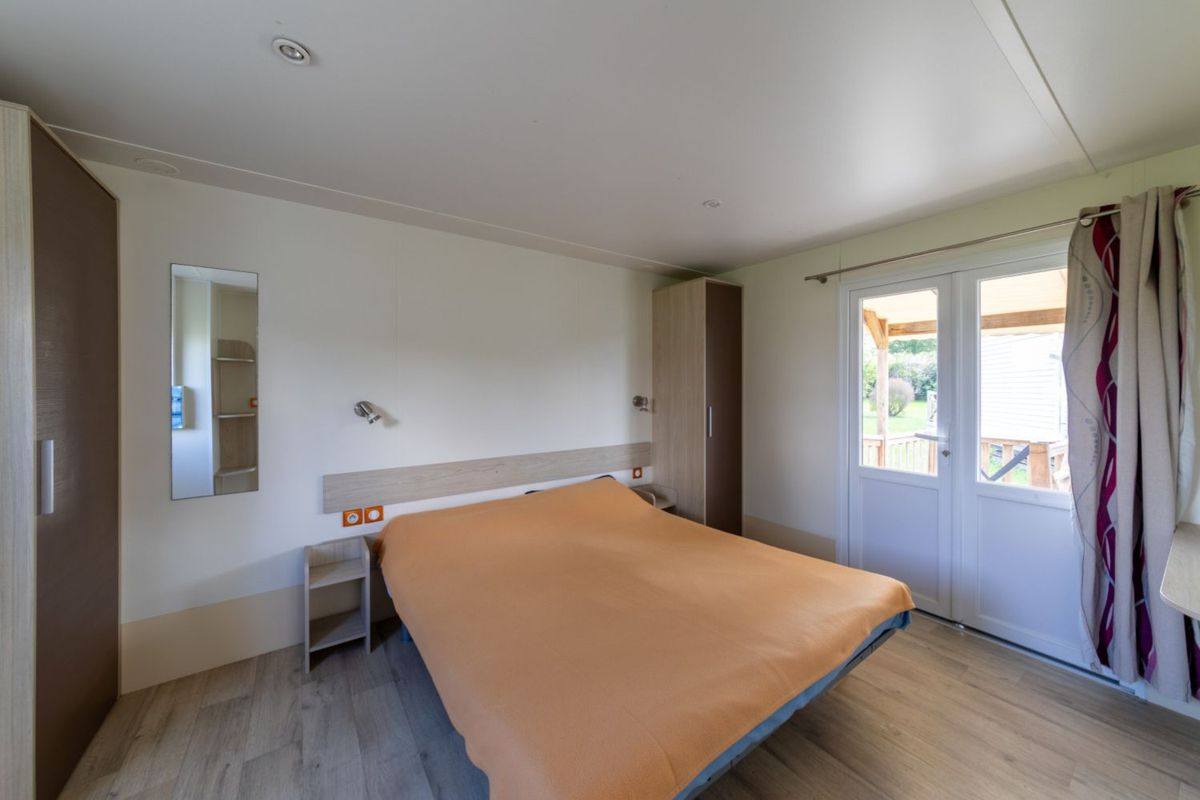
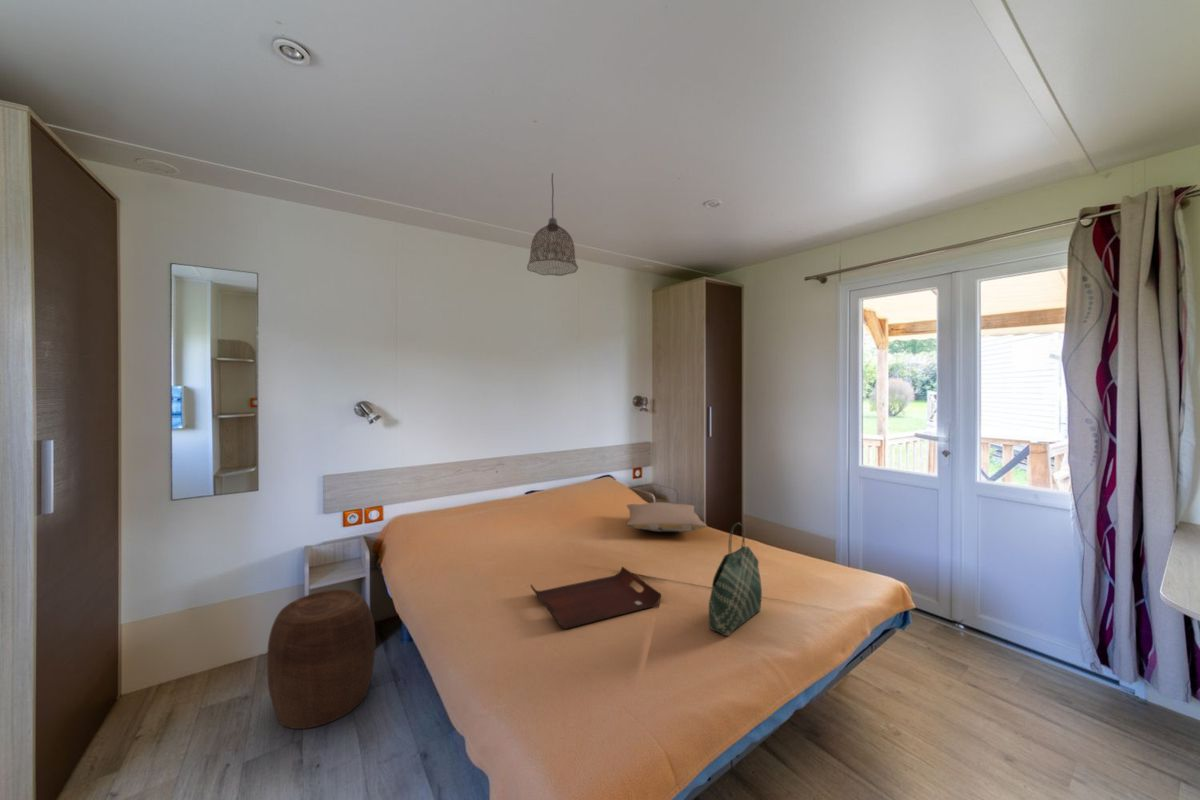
+ pillow [626,501,708,533]
+ stool [266,588,376,730]
+ serving tray [530,565,662,630]
+ tote bag [708,522,763,637]
+ pendant lamp [526,172,579,277]
